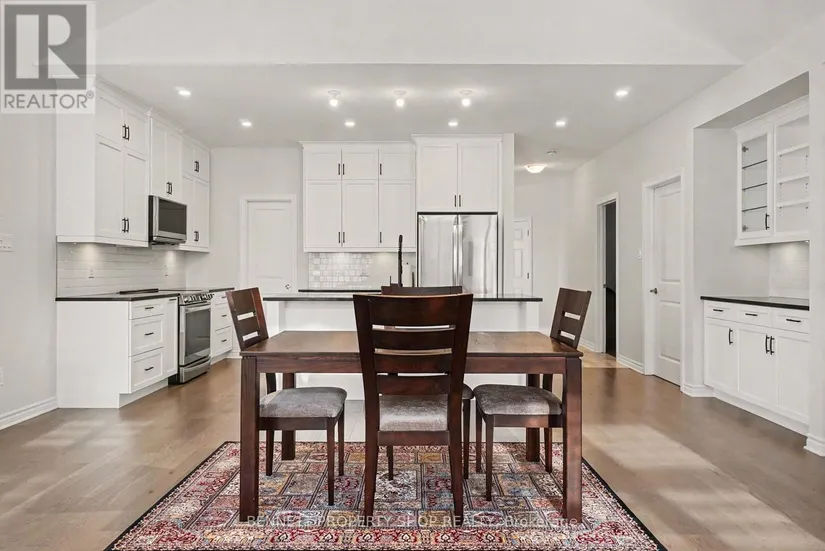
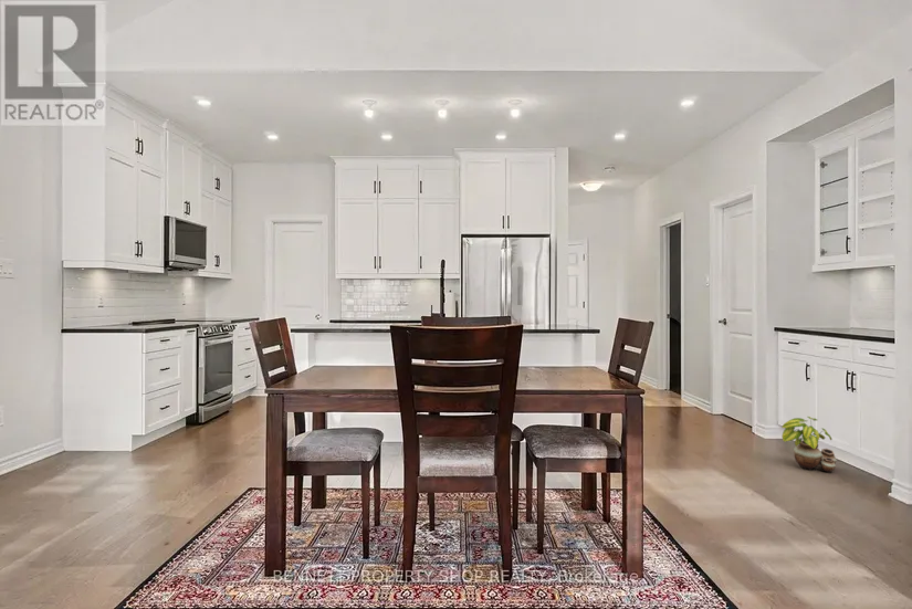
+ potted plant [780,416,838,473]
